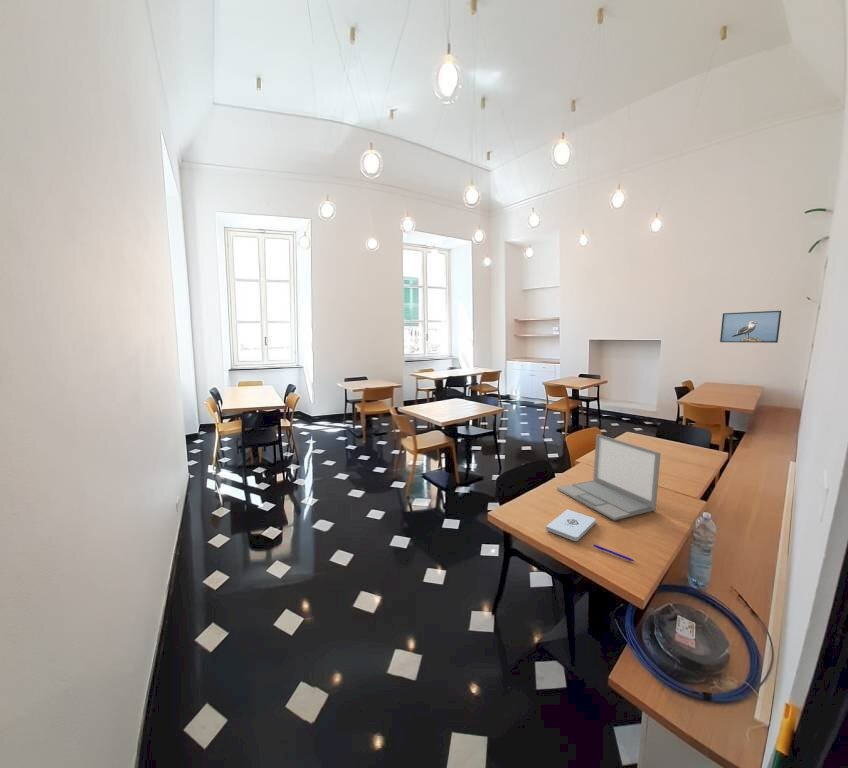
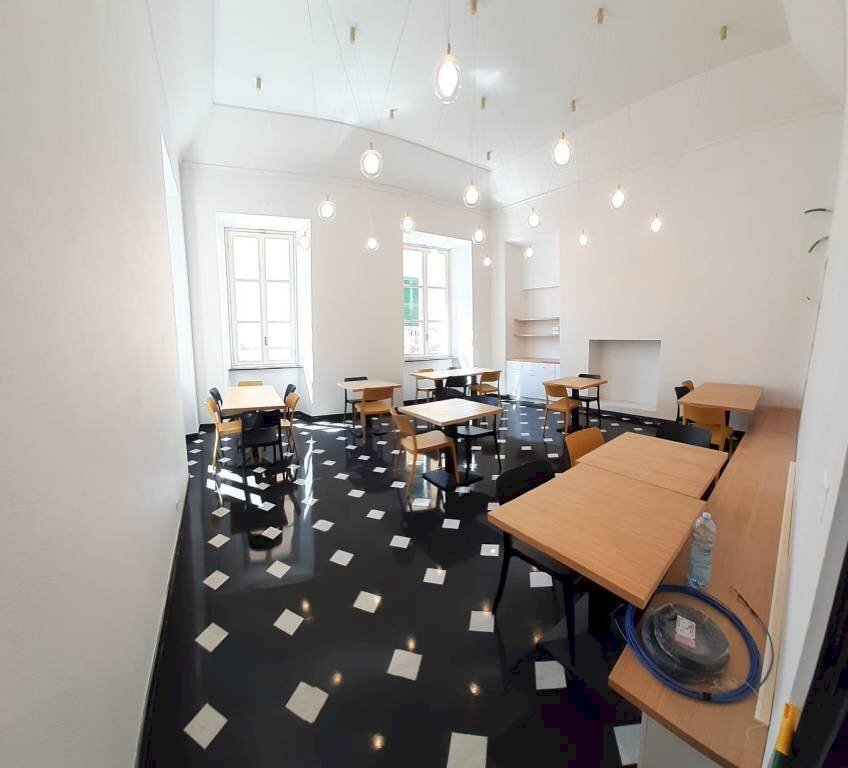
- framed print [719,310,782,344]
- pen [593,544,635,562]
- laptop [556,433,662,522]
- notepad [545,508,596,542]
